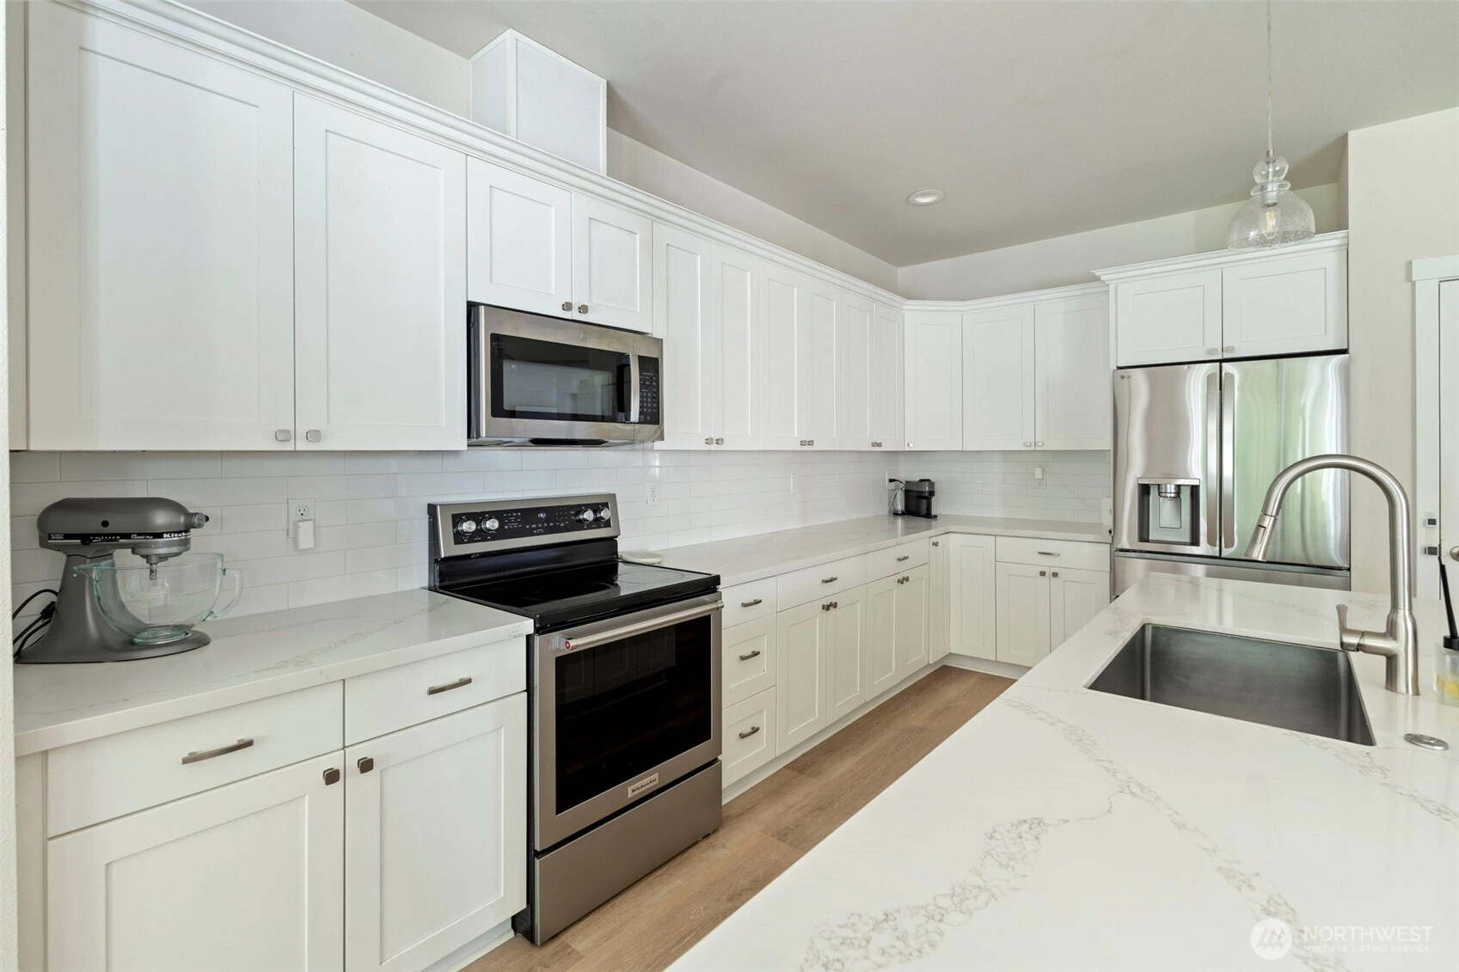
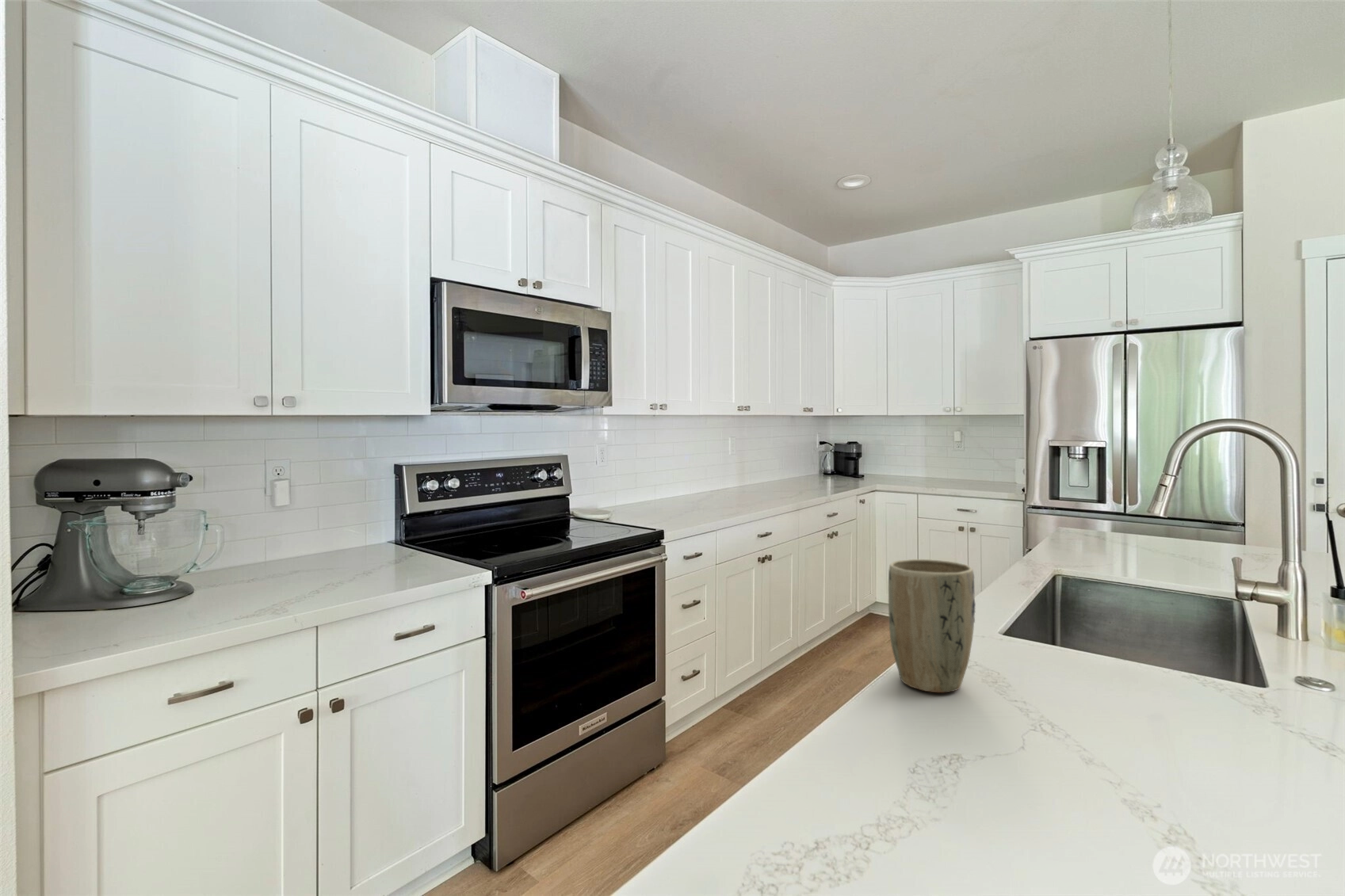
+ plant pot [888,559,976,693]
